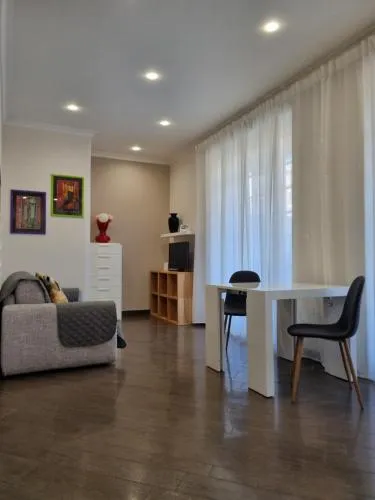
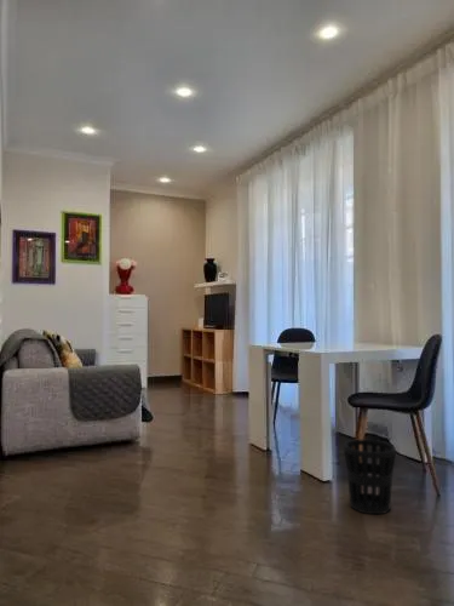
+ wastebasket [343,439,397,515]
